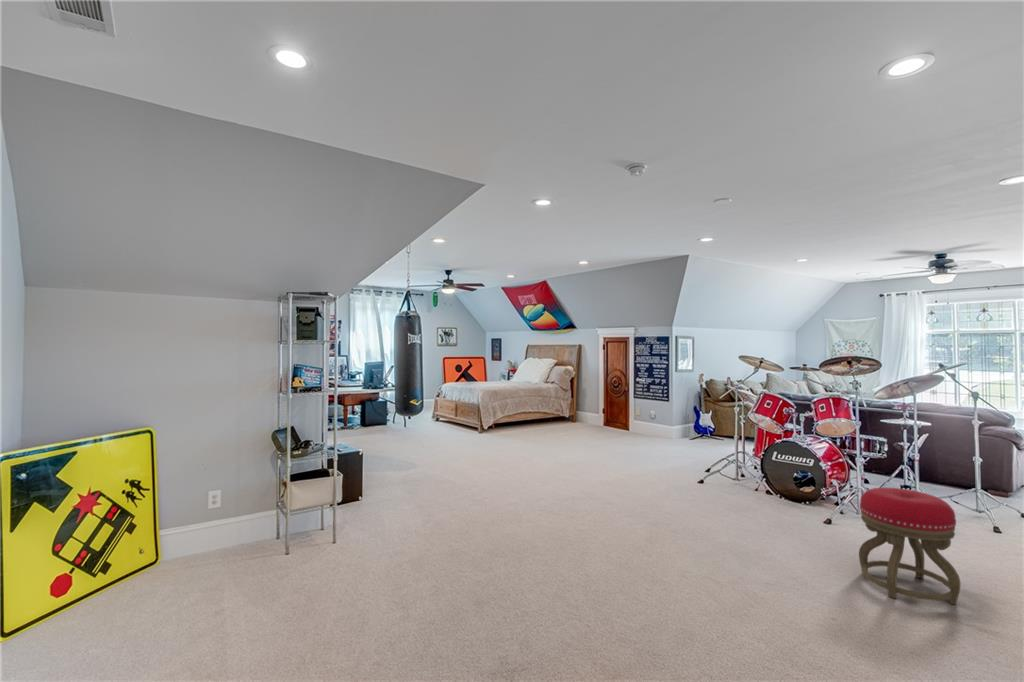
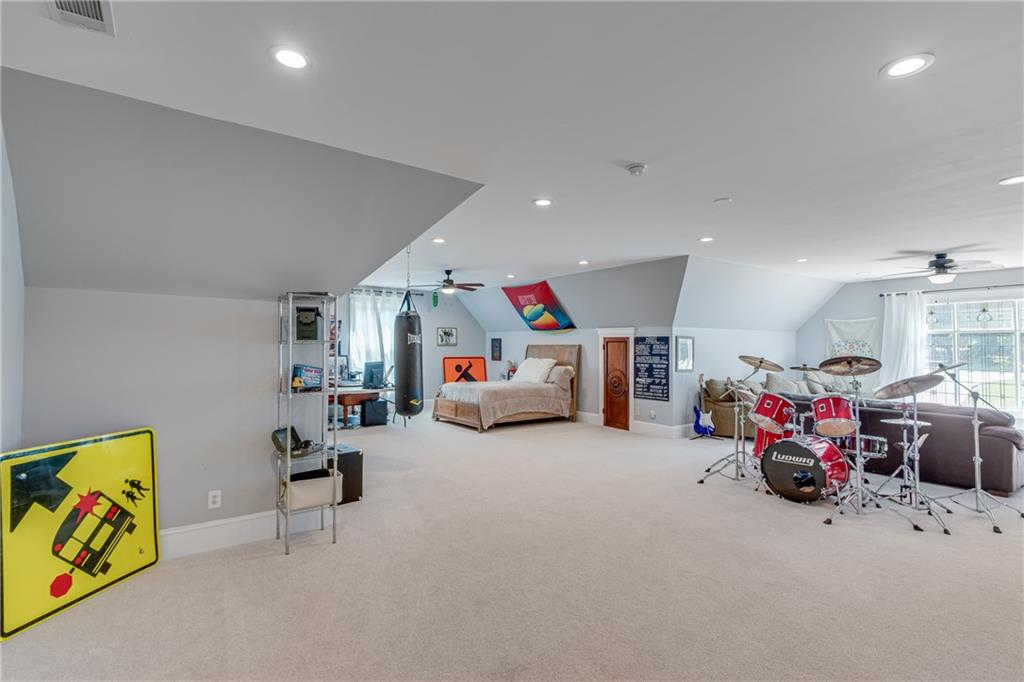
- stool [858,486,962,606]
